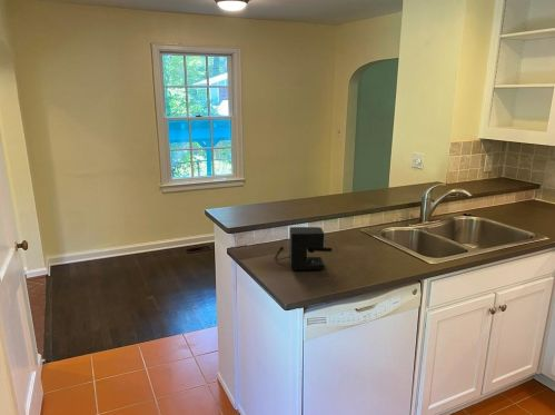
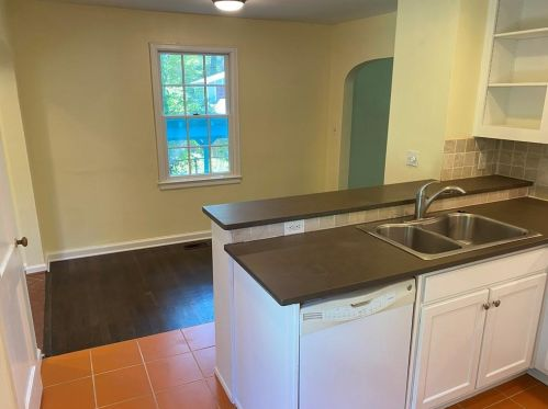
- coffee maker [274,226,334,271]
